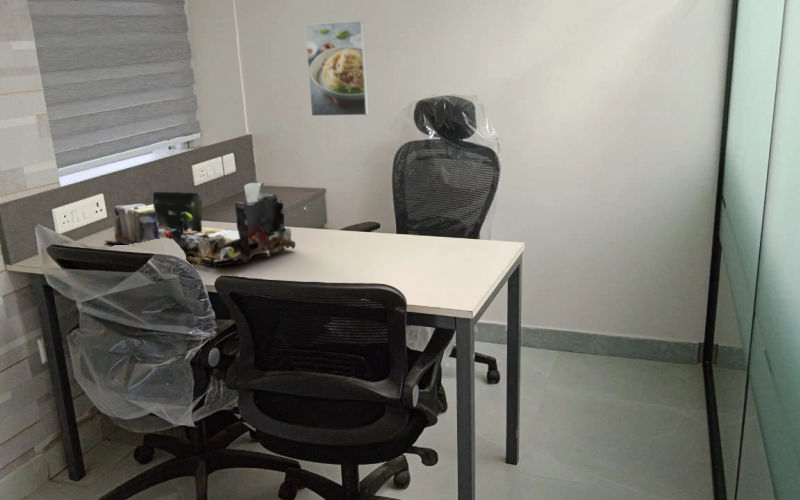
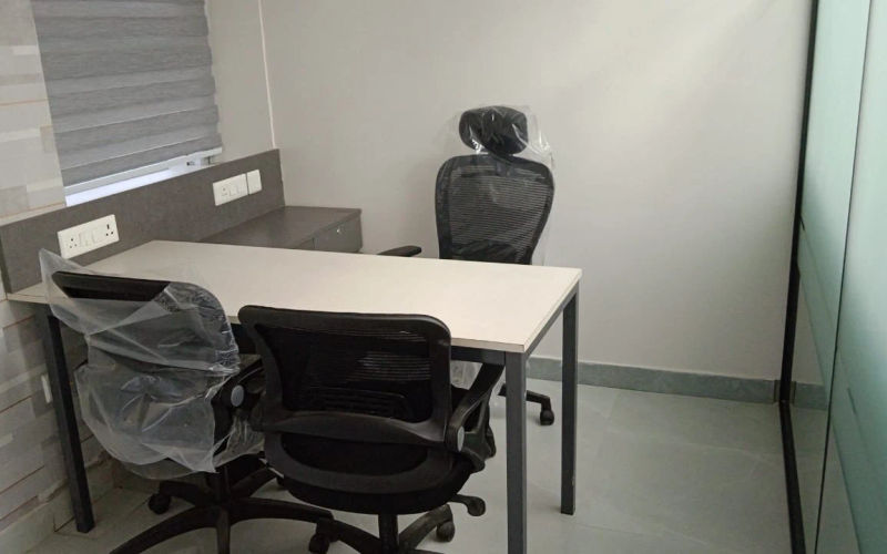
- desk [103,181,297,268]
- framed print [304,19,370,117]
